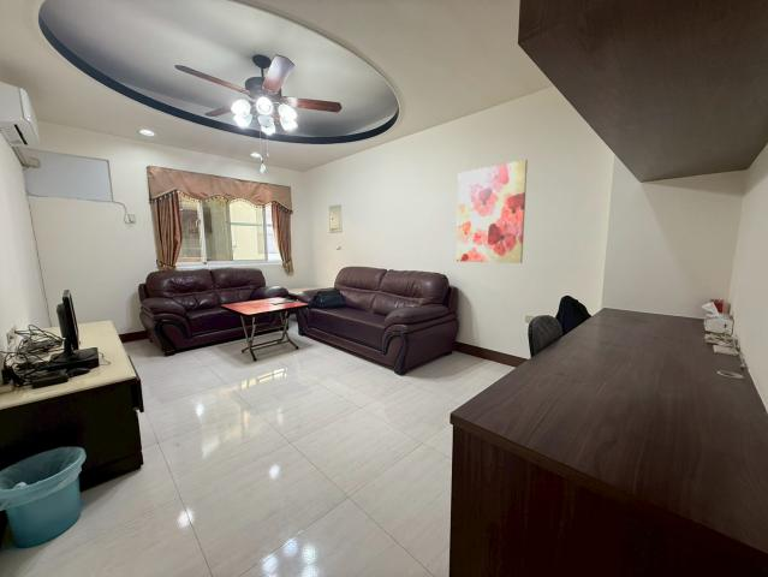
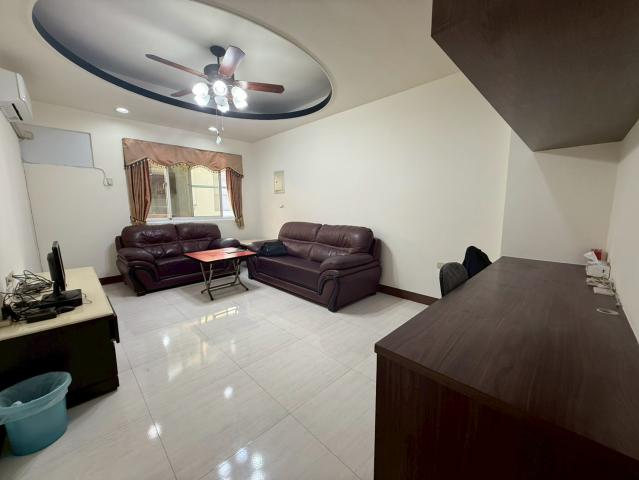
- wall art [456,159,529,264]
